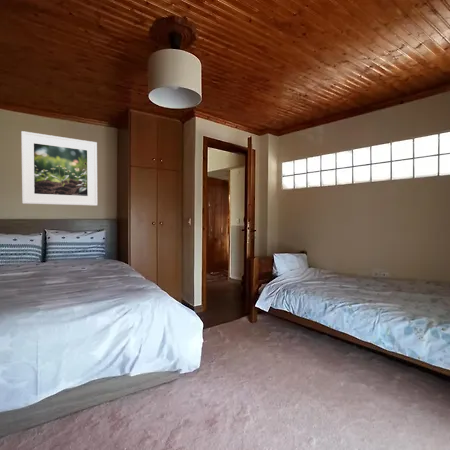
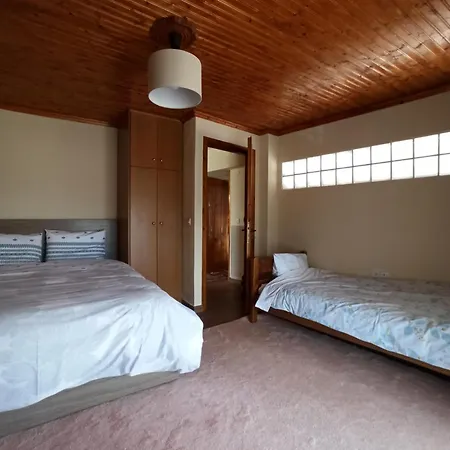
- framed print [20,130,98,207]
